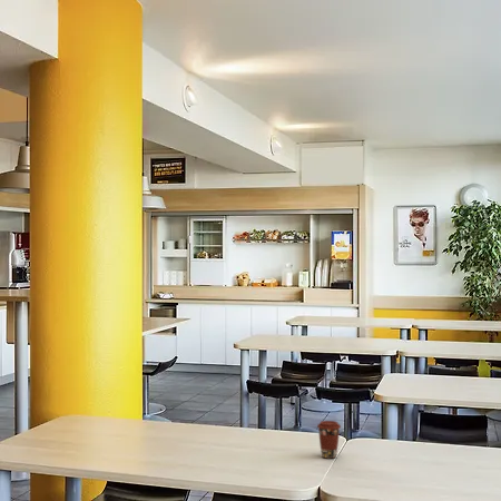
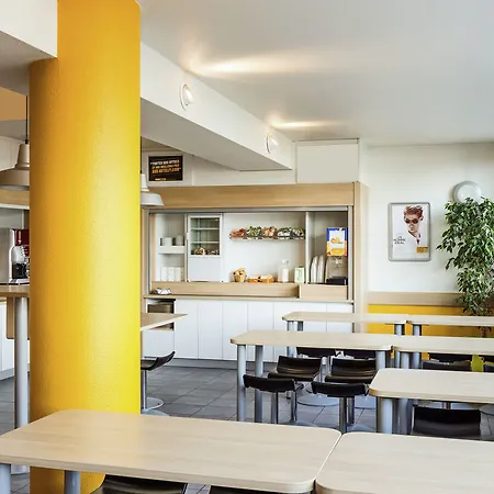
- coffee cup [316,420,342,460]
